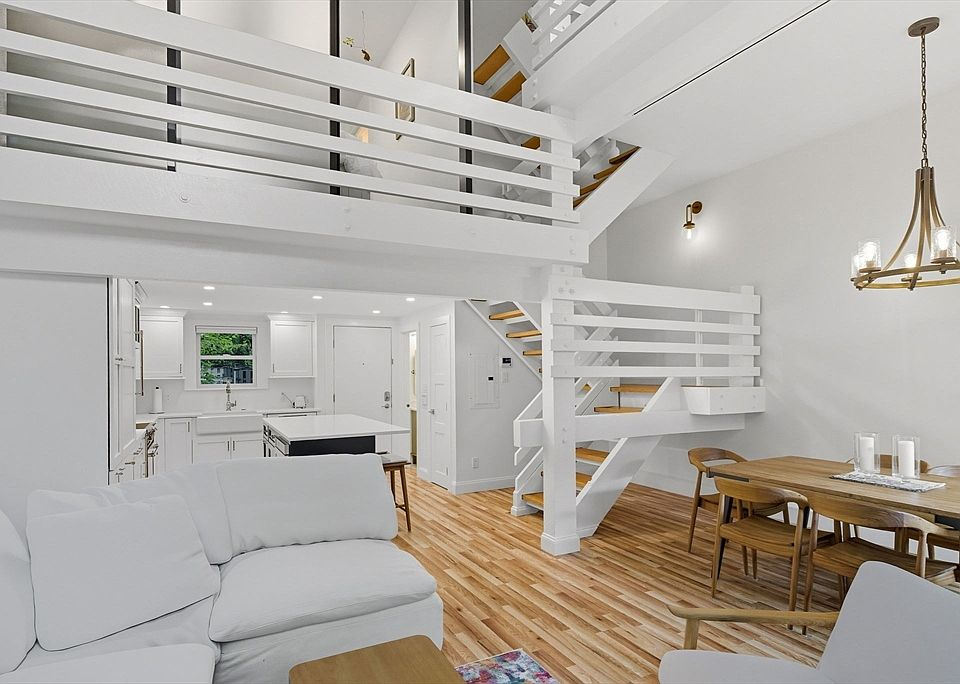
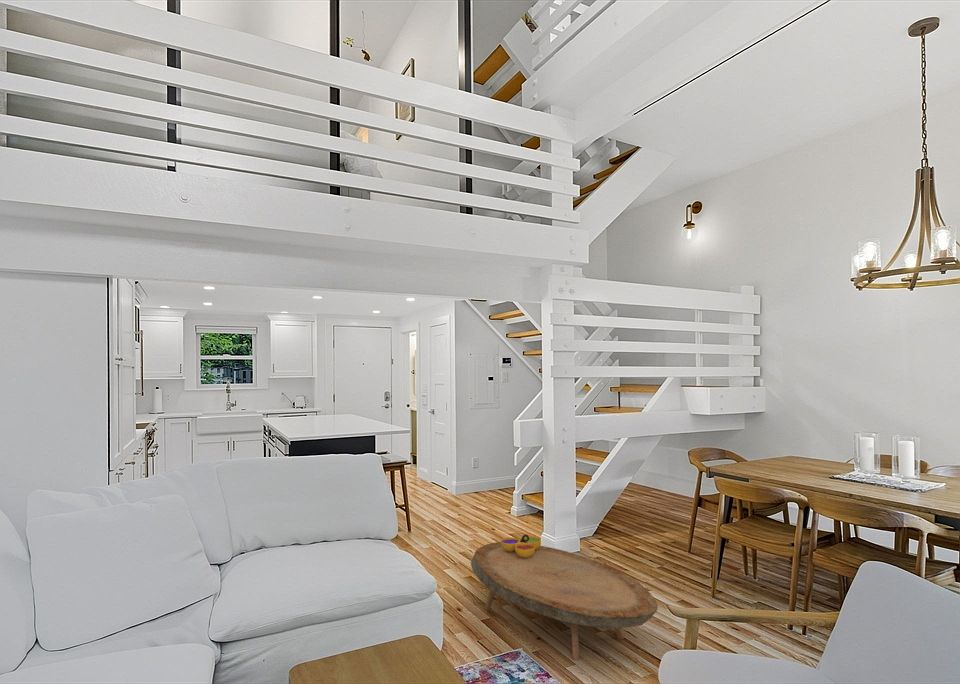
+ decorative bowl [500,534,542,558]
+ coffee table [470,541,659,662]
